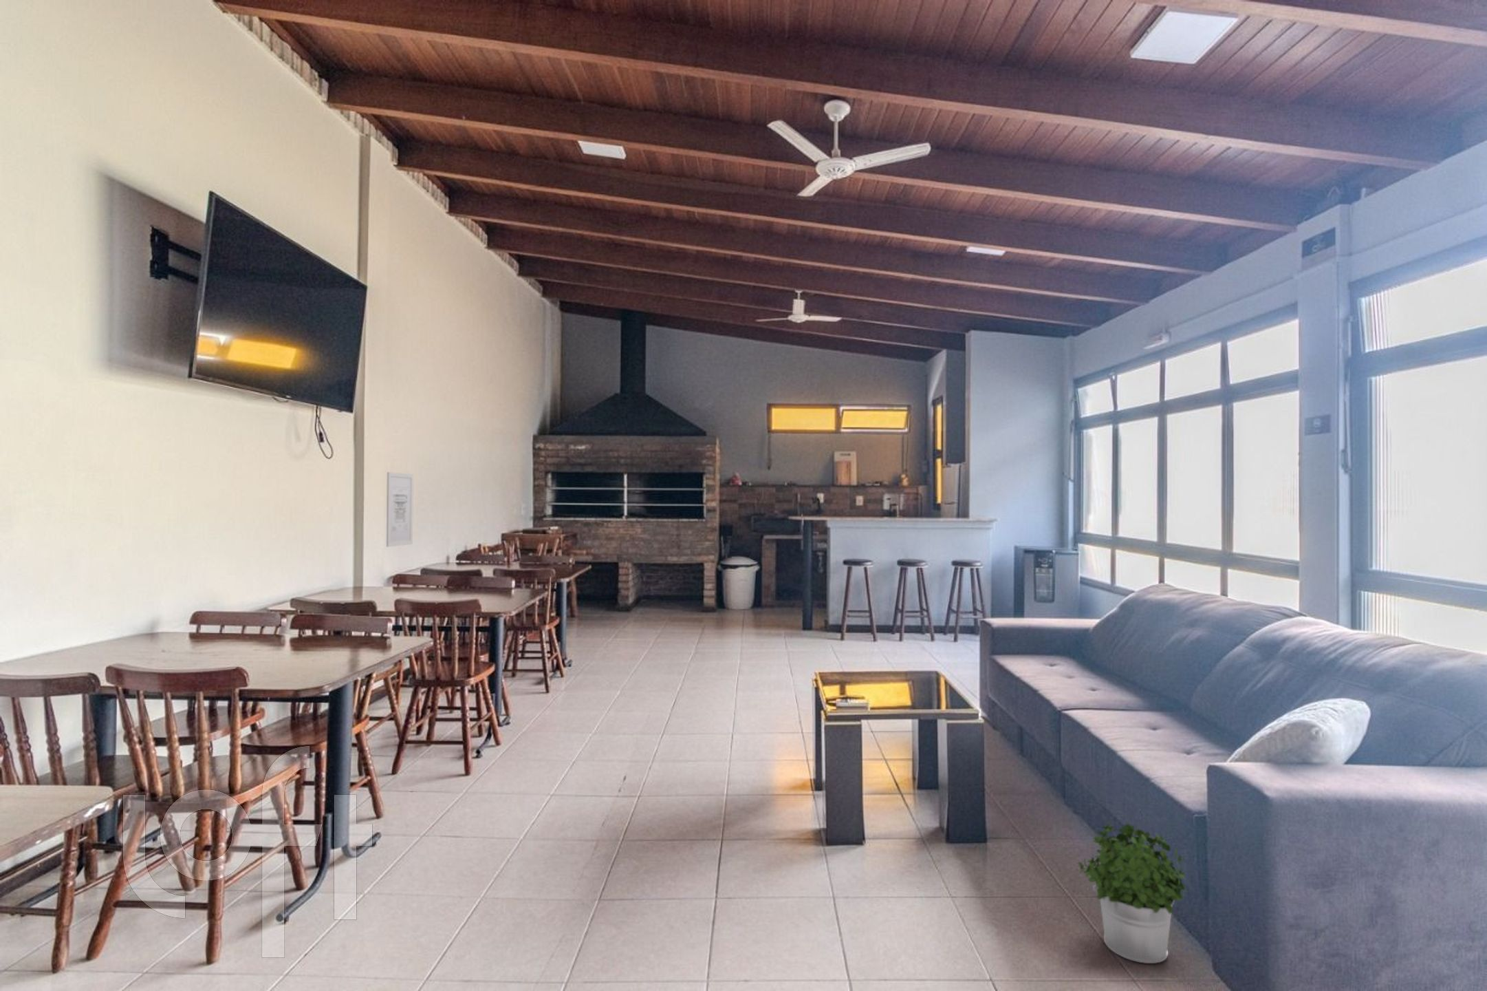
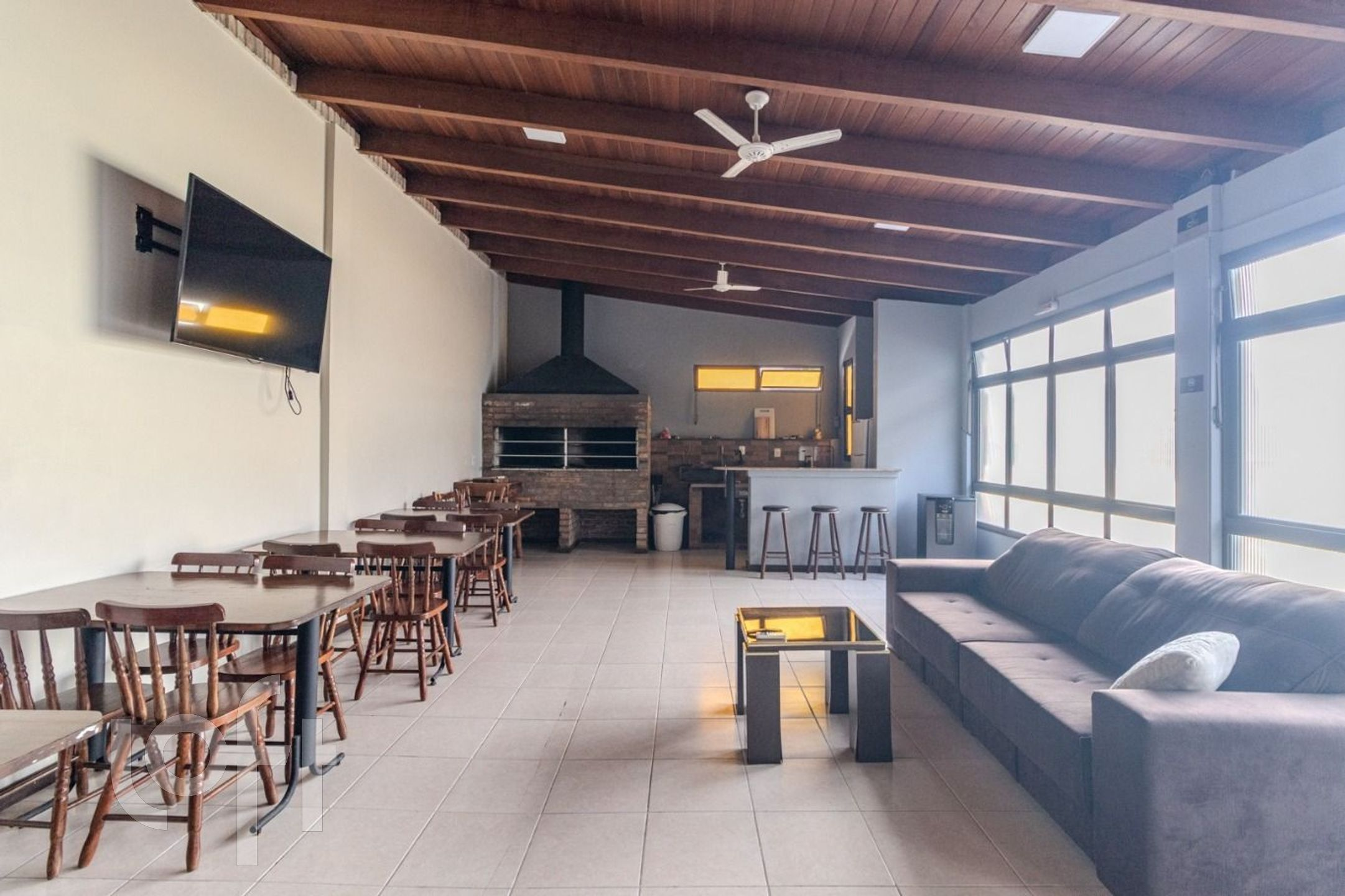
- potted plant [1078,821,1187,964]
- wall art [386,471,415,547]
